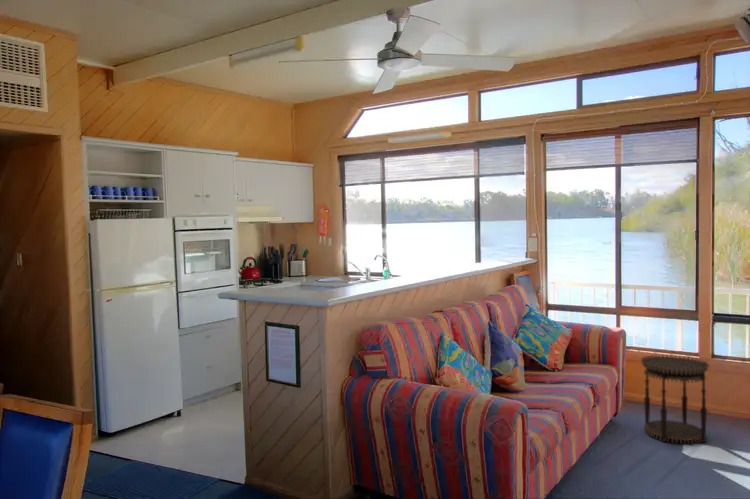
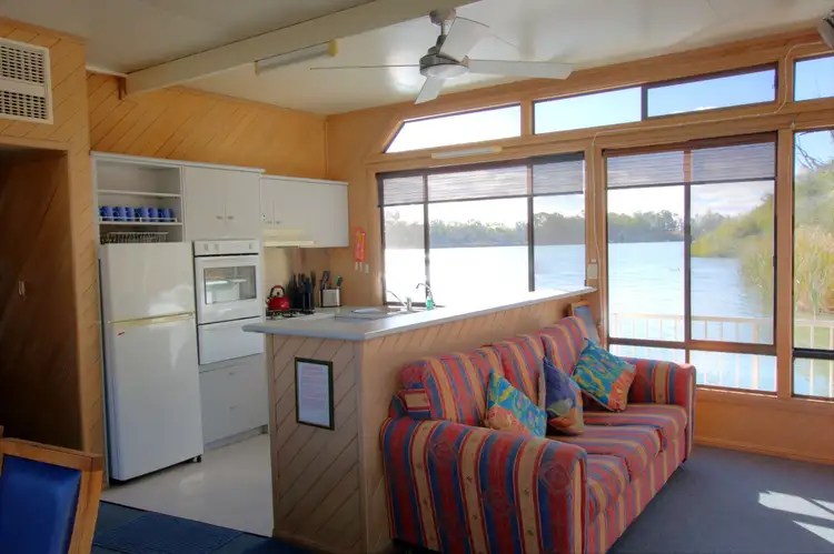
- side table [640,354,710,444]
